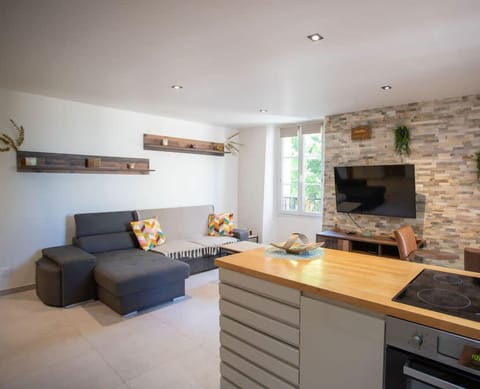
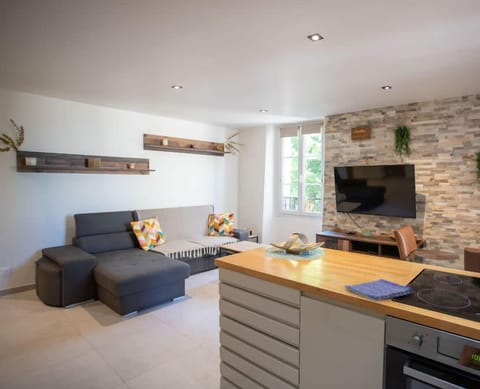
+ dish towel [343,278,413,302]
